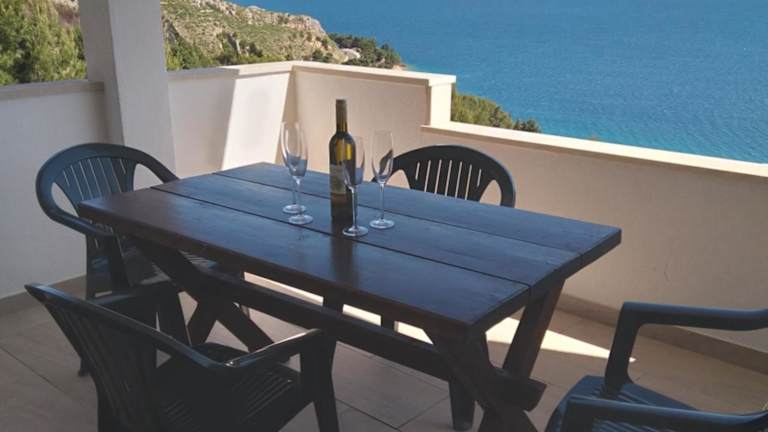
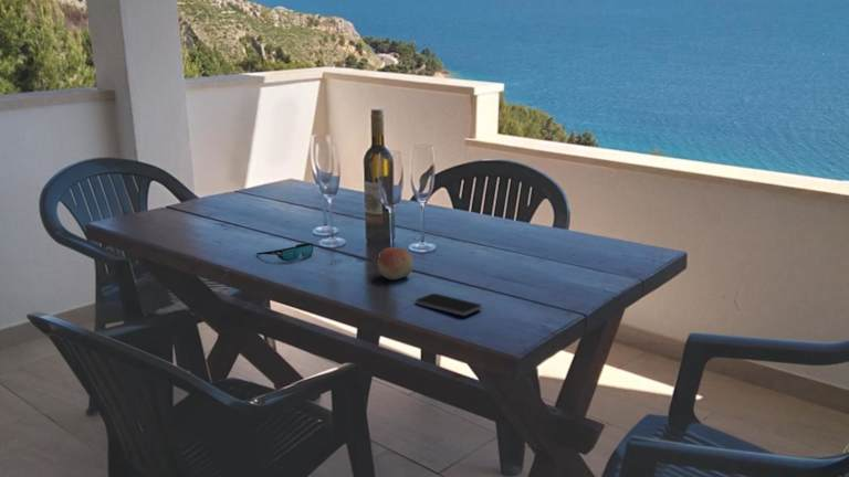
+ fruit [377,246,415,280]
+ sunglasses [255,242,314,262]
+ smartphone [415,293,483,317]
